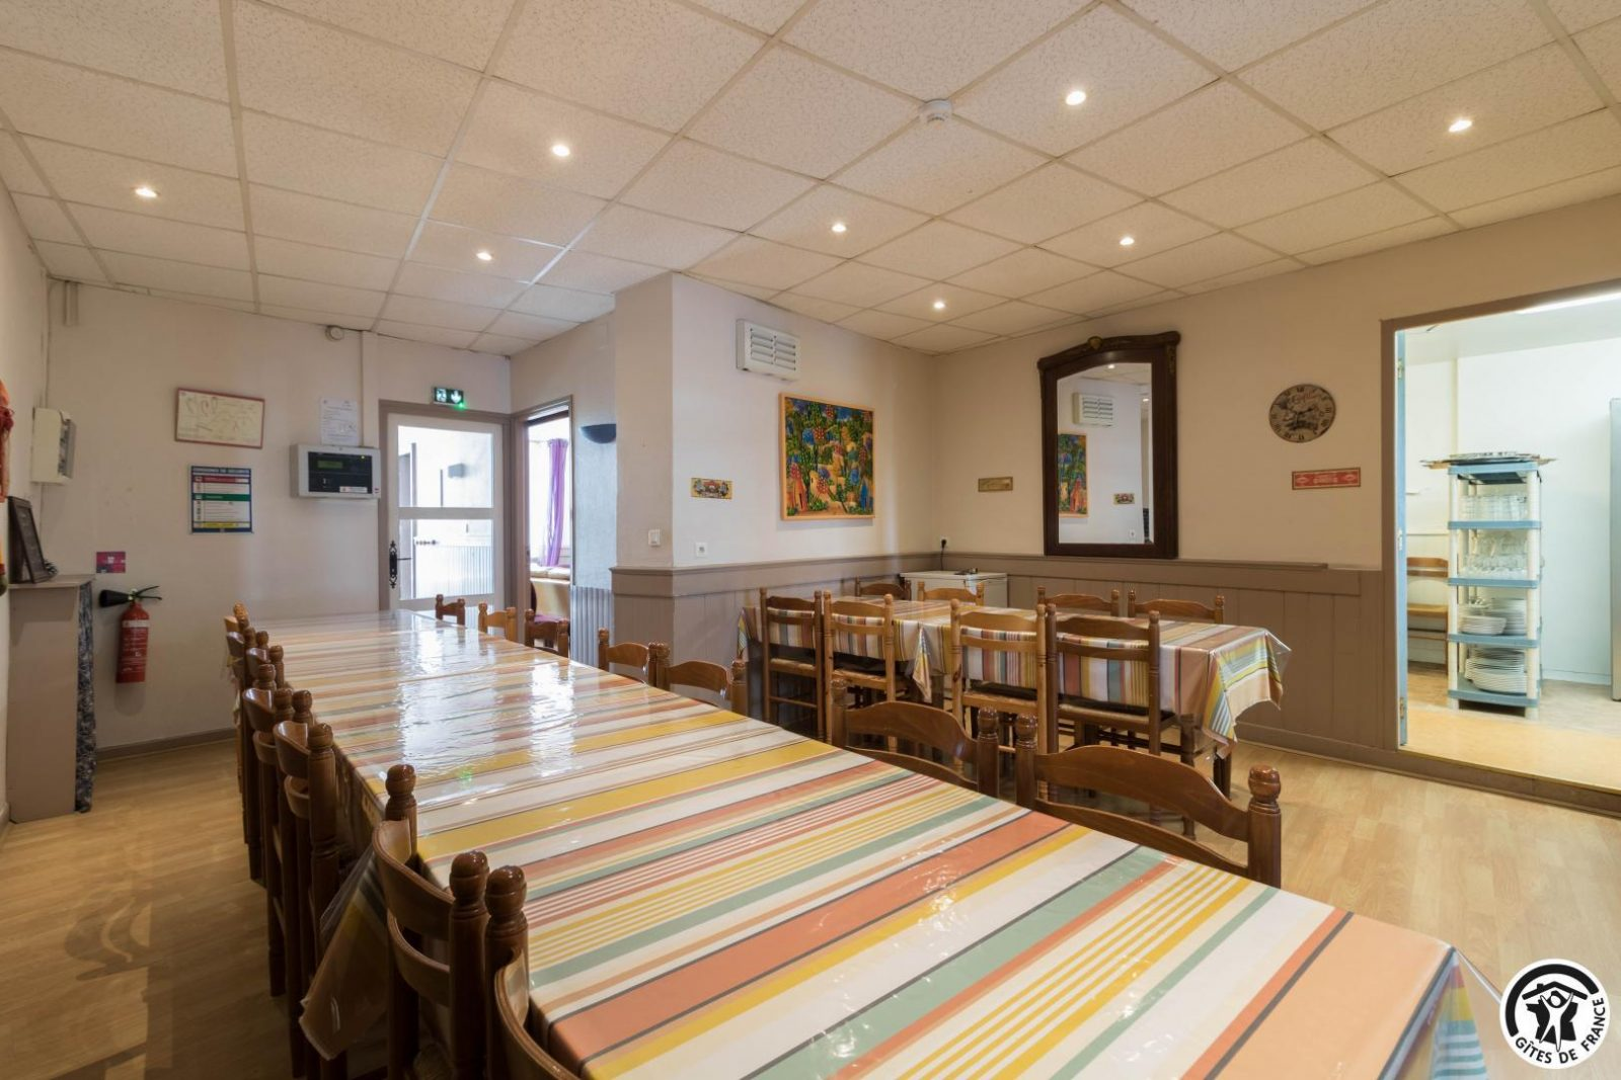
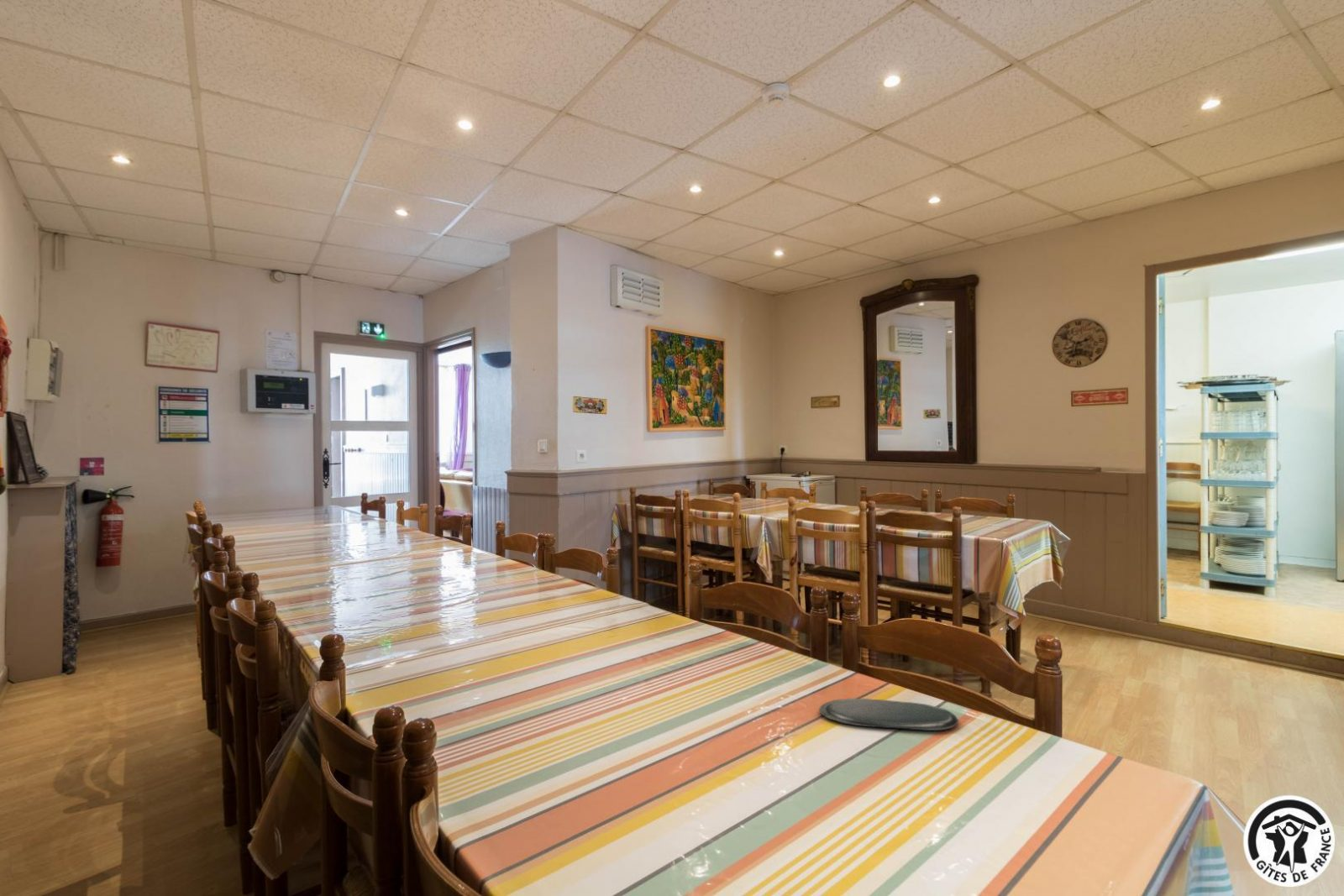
+ oval tray [818,698,959,731]
